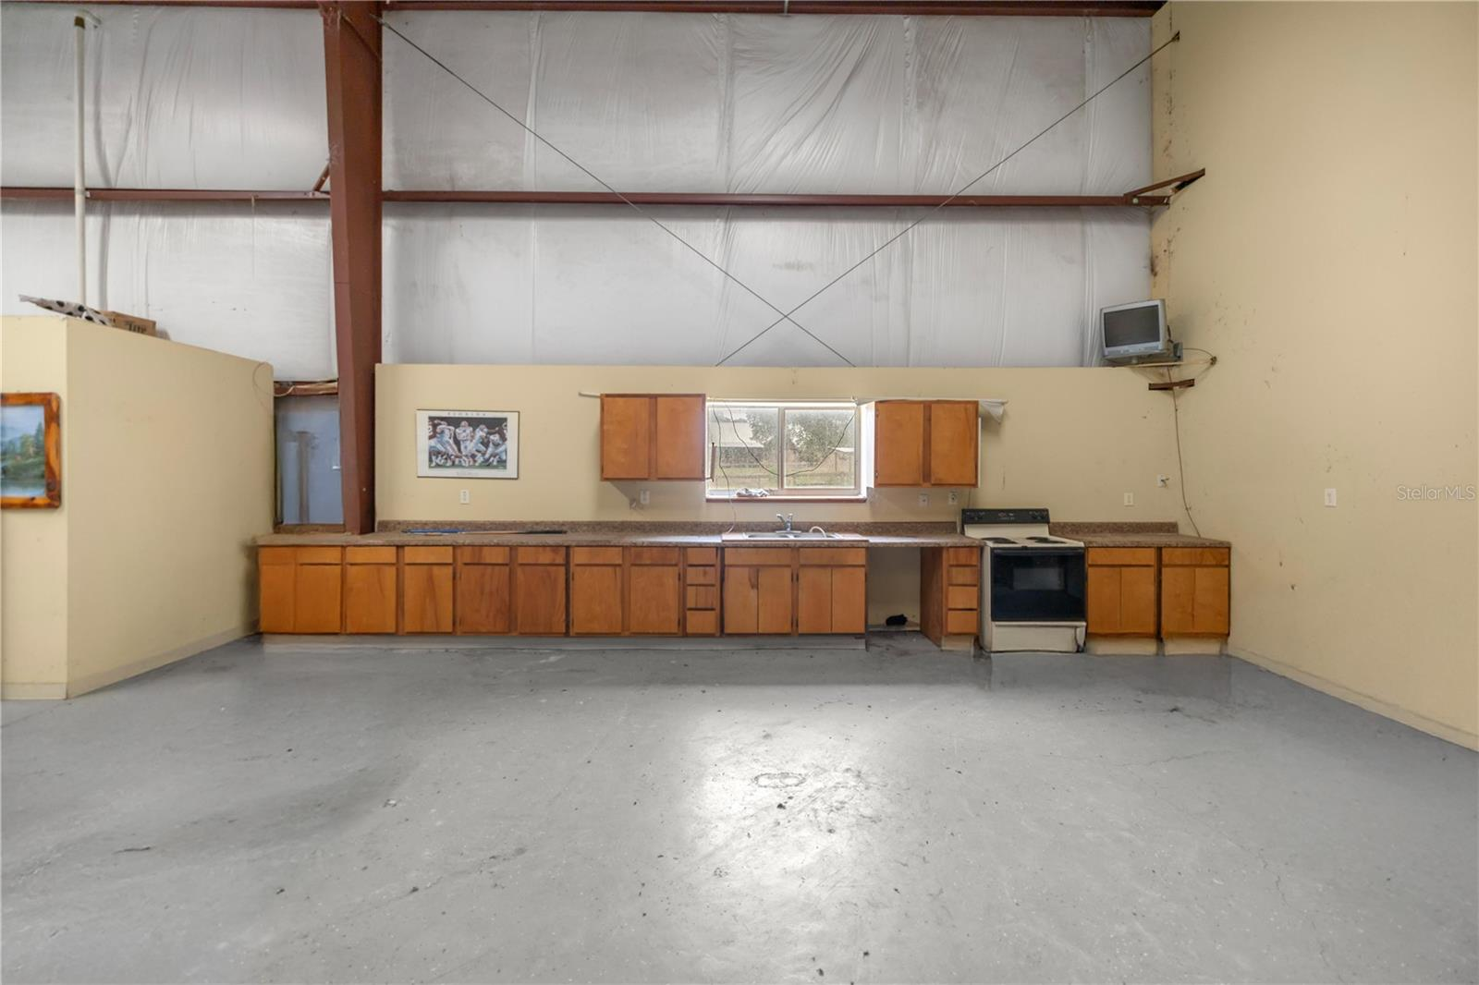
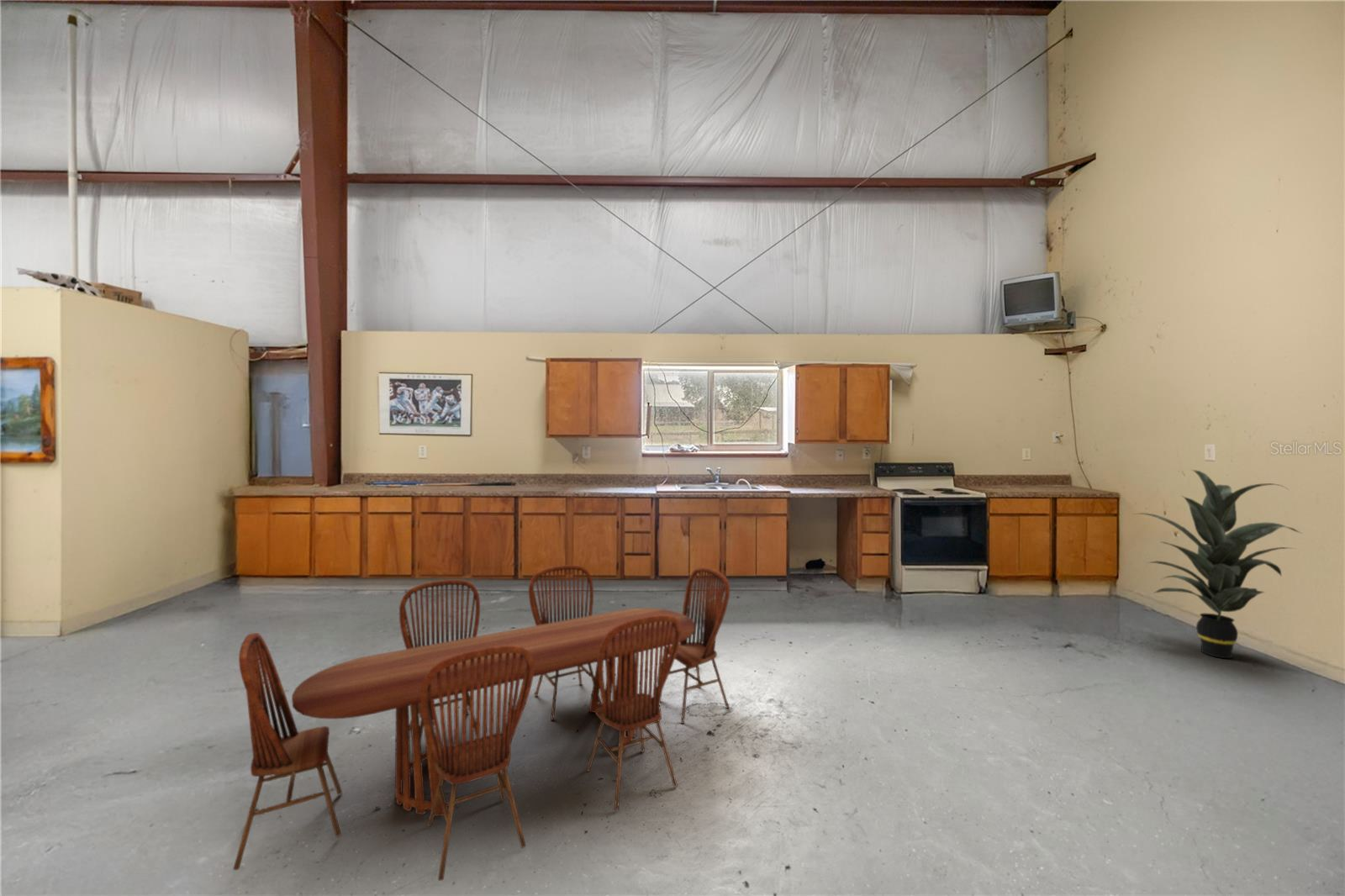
+ indoor plant [1133,469,1303,659]
+ dining set [232,564,731,882]
